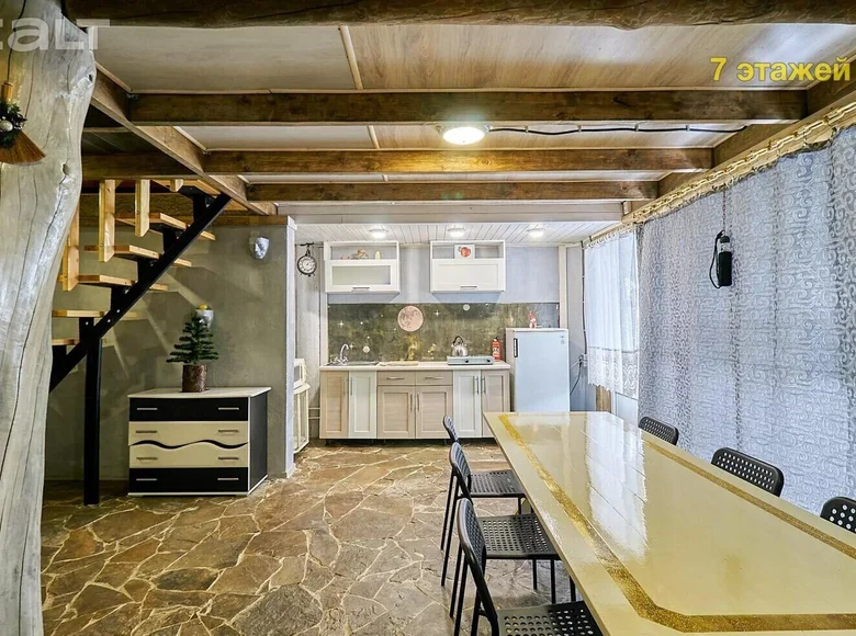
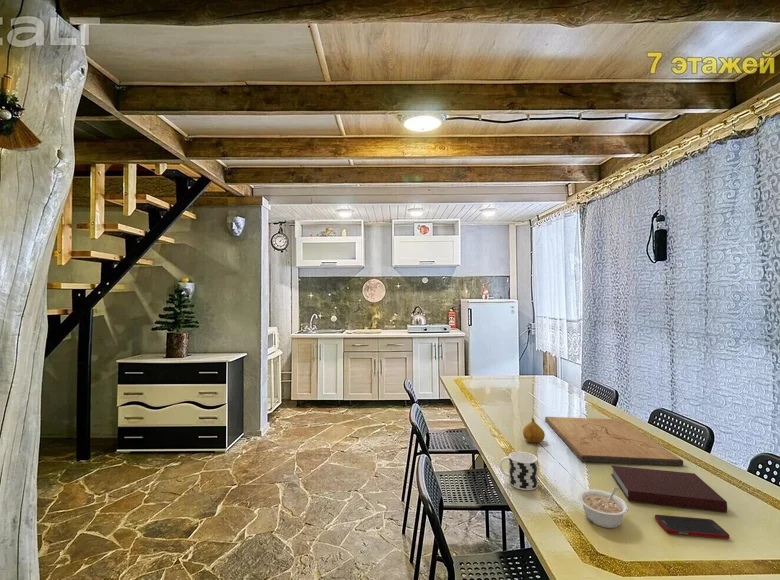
+ cup [499,451,539,491]
+ legume [577,486,629,529]
+ notebook [610,465,728,513]
+ cell phone [654,514,731,540]
+ cutting board [544,416,684,466]
+ fruit [522,417,546,444]
